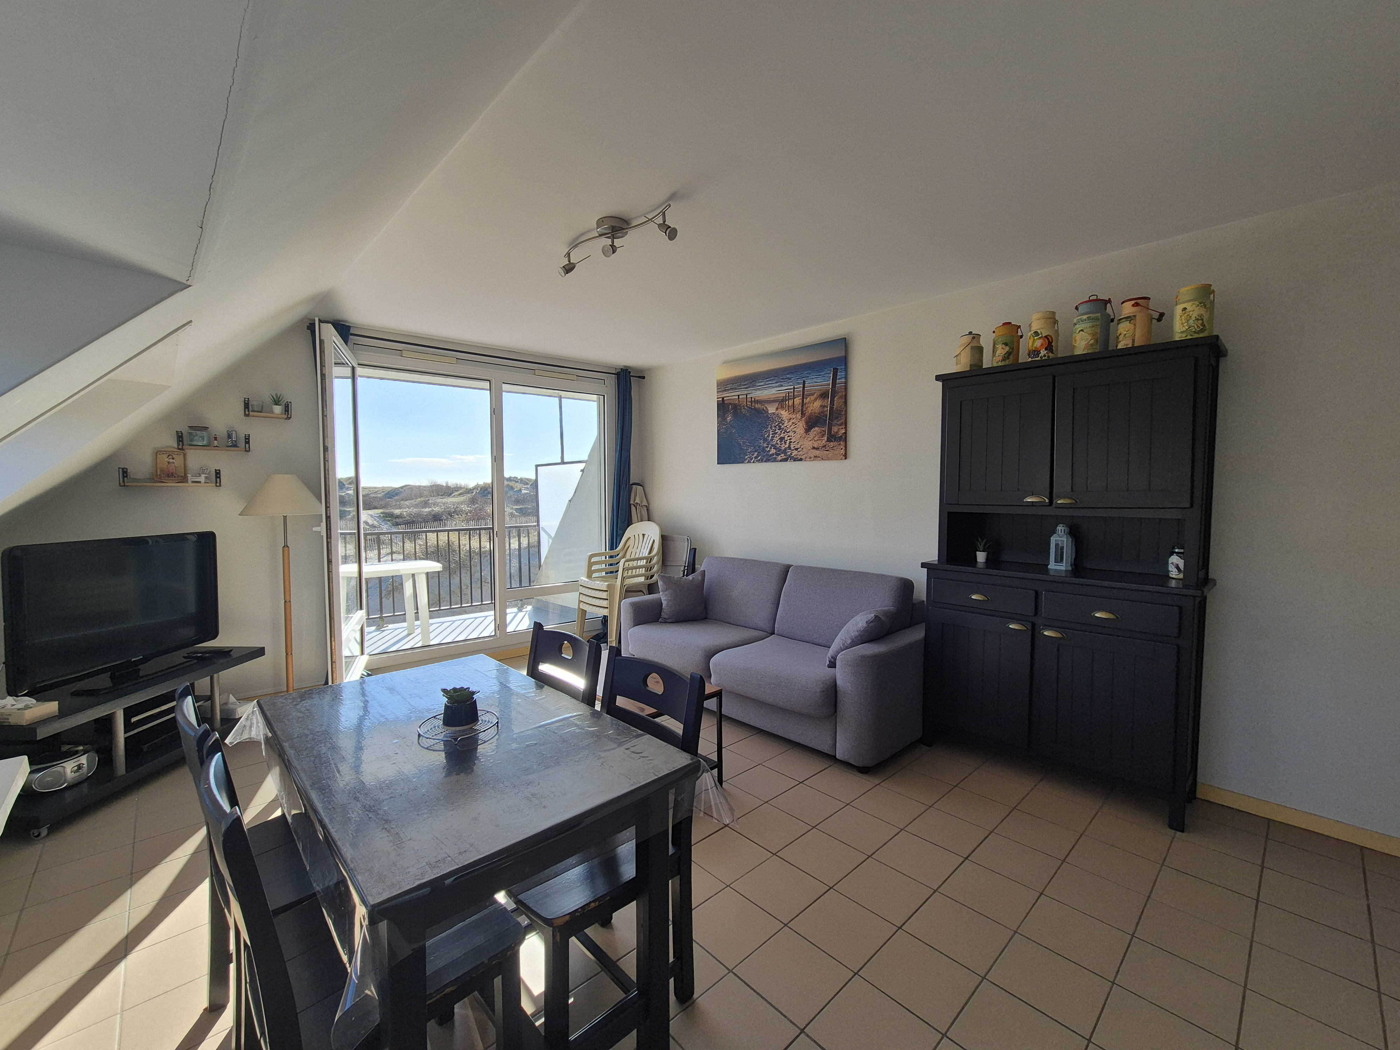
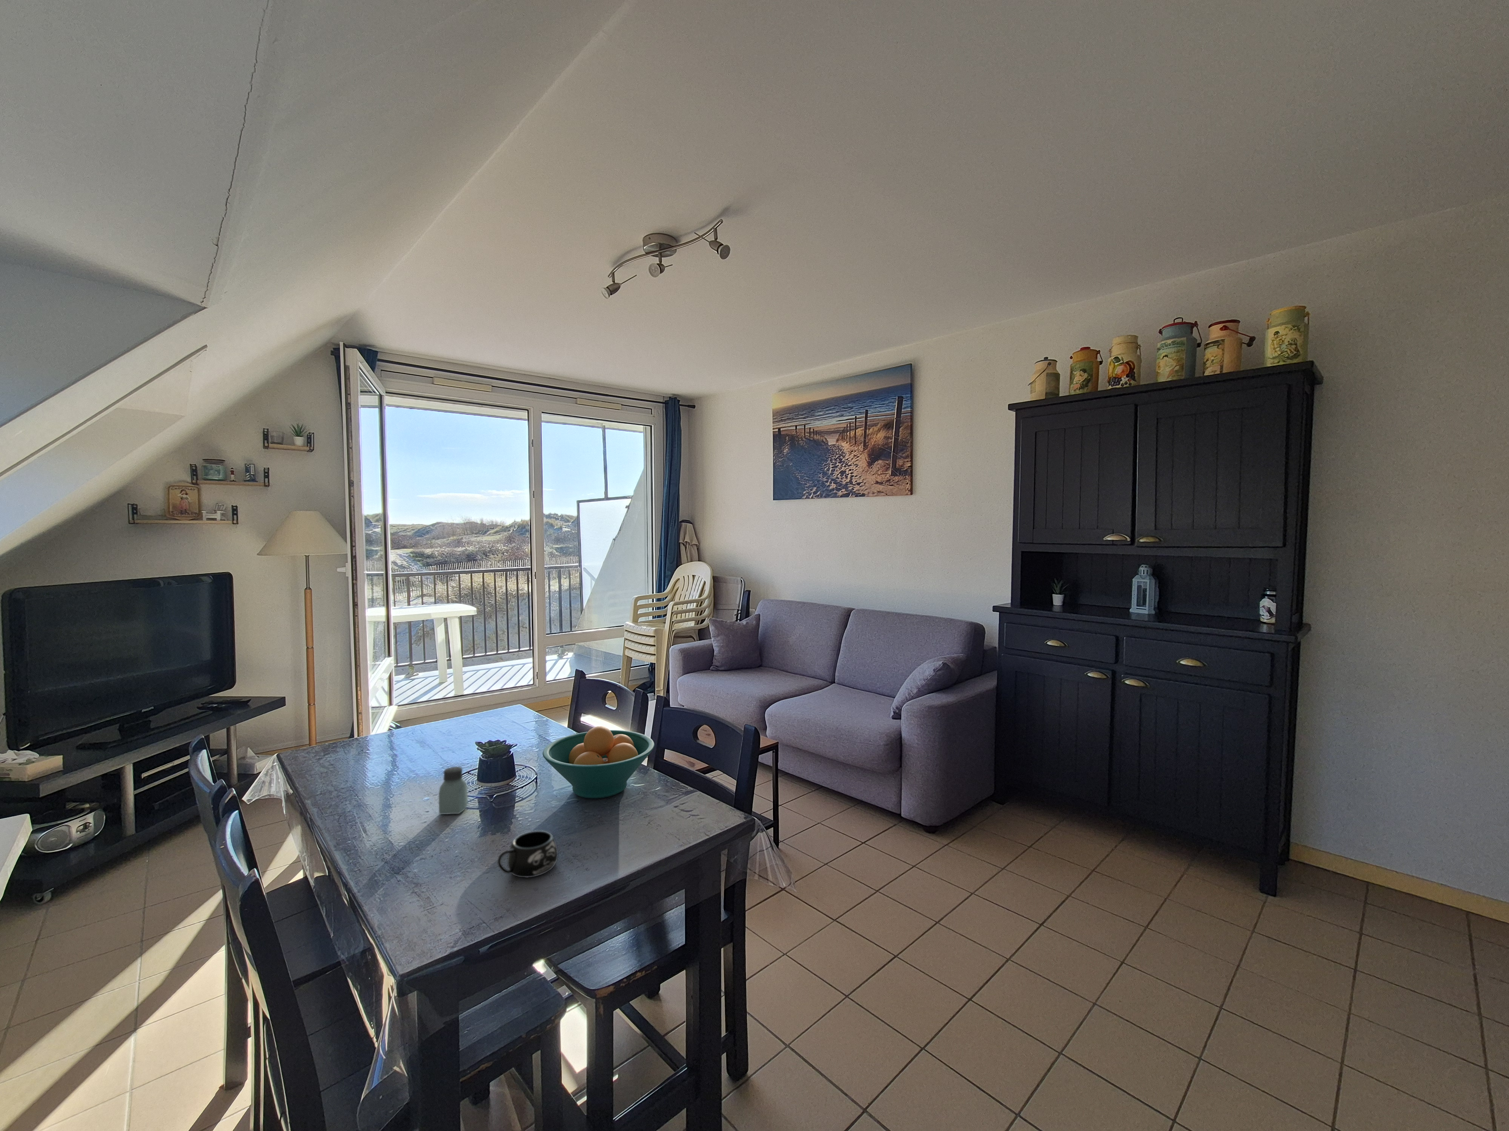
+ saltshaker [438,766,468,815]
+ mug [497,830,558,878]
+ fruit bowl [543,726,655,798]
